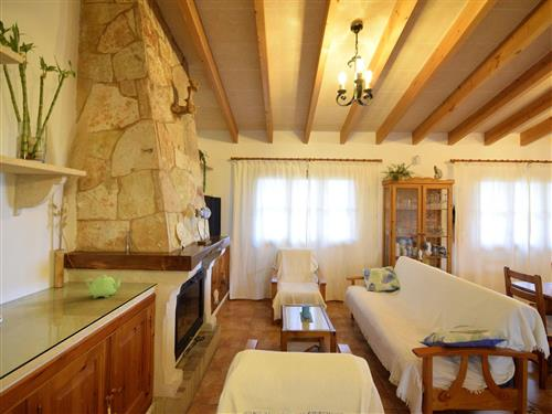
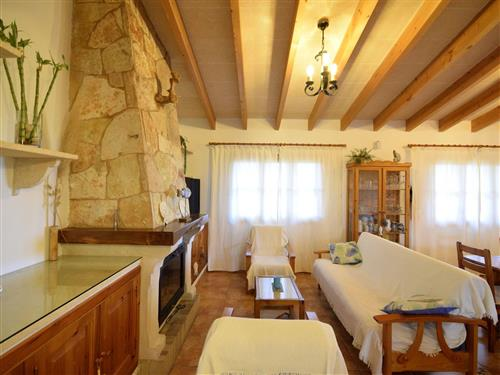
- teapot [85,274,125,299]
